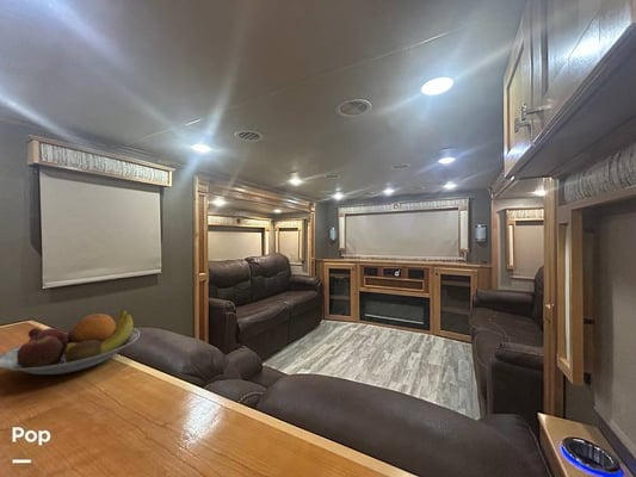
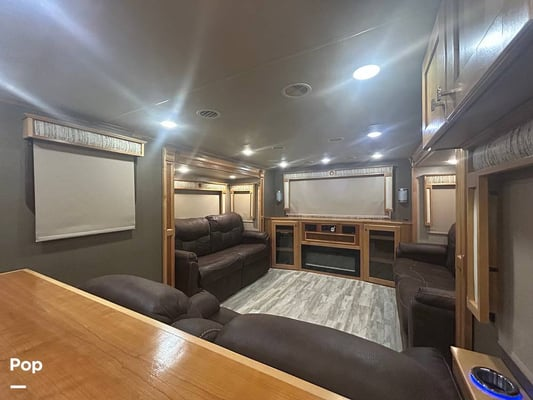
- fruit bowl [0,309,141,376]
